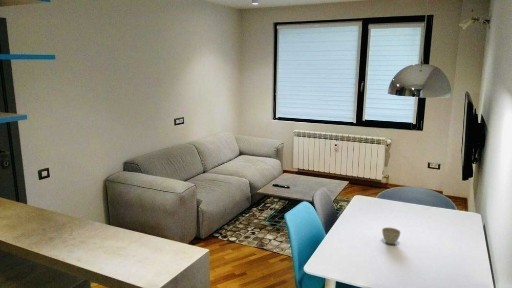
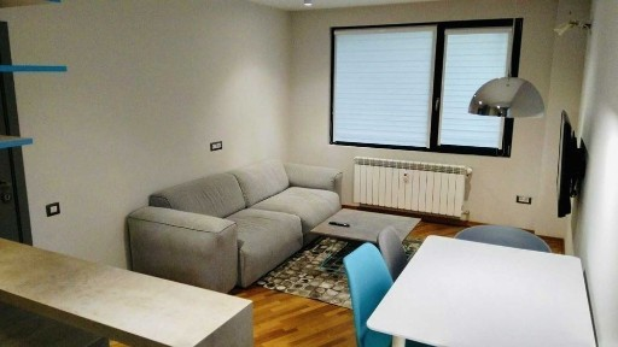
- flower pot [381,227,402,245]
